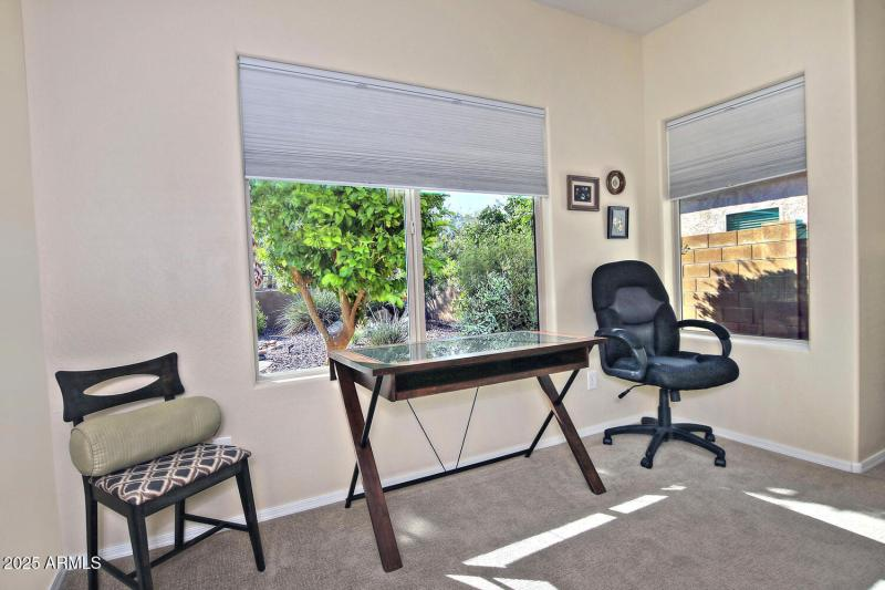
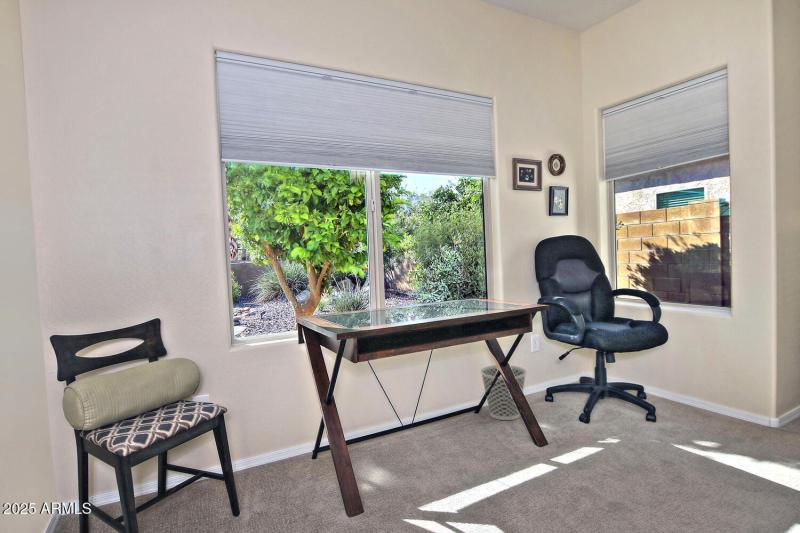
+ wastebasket [479,364,528,421]
